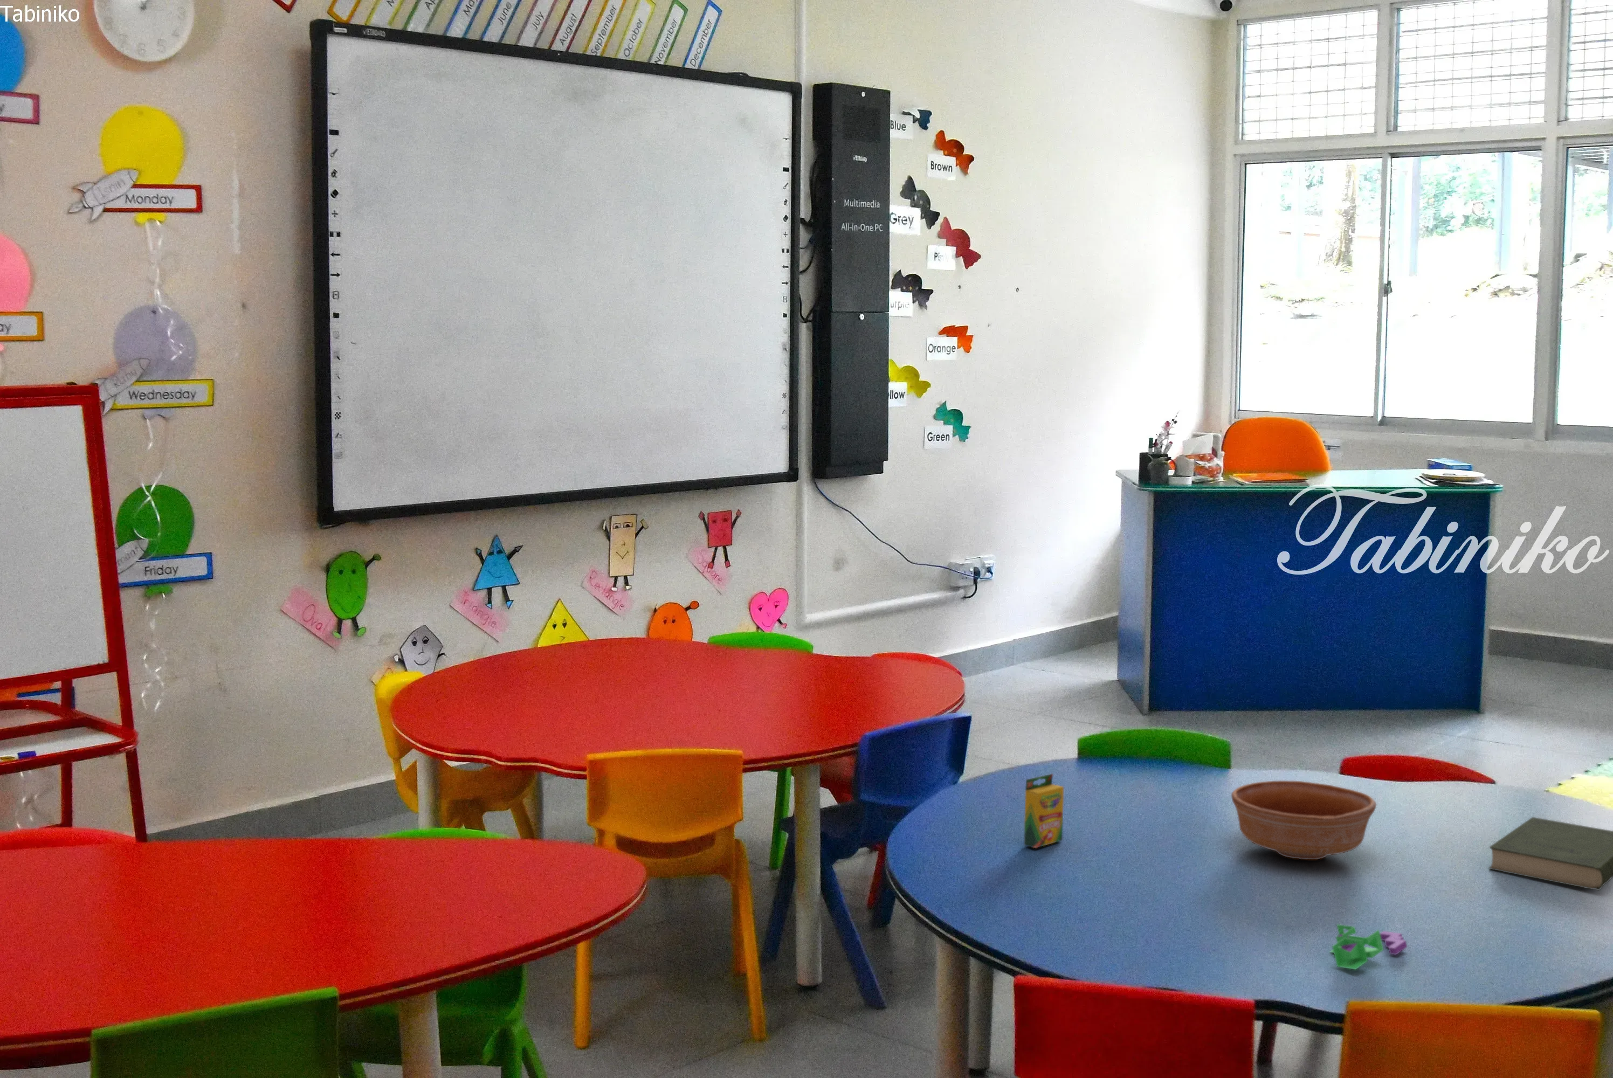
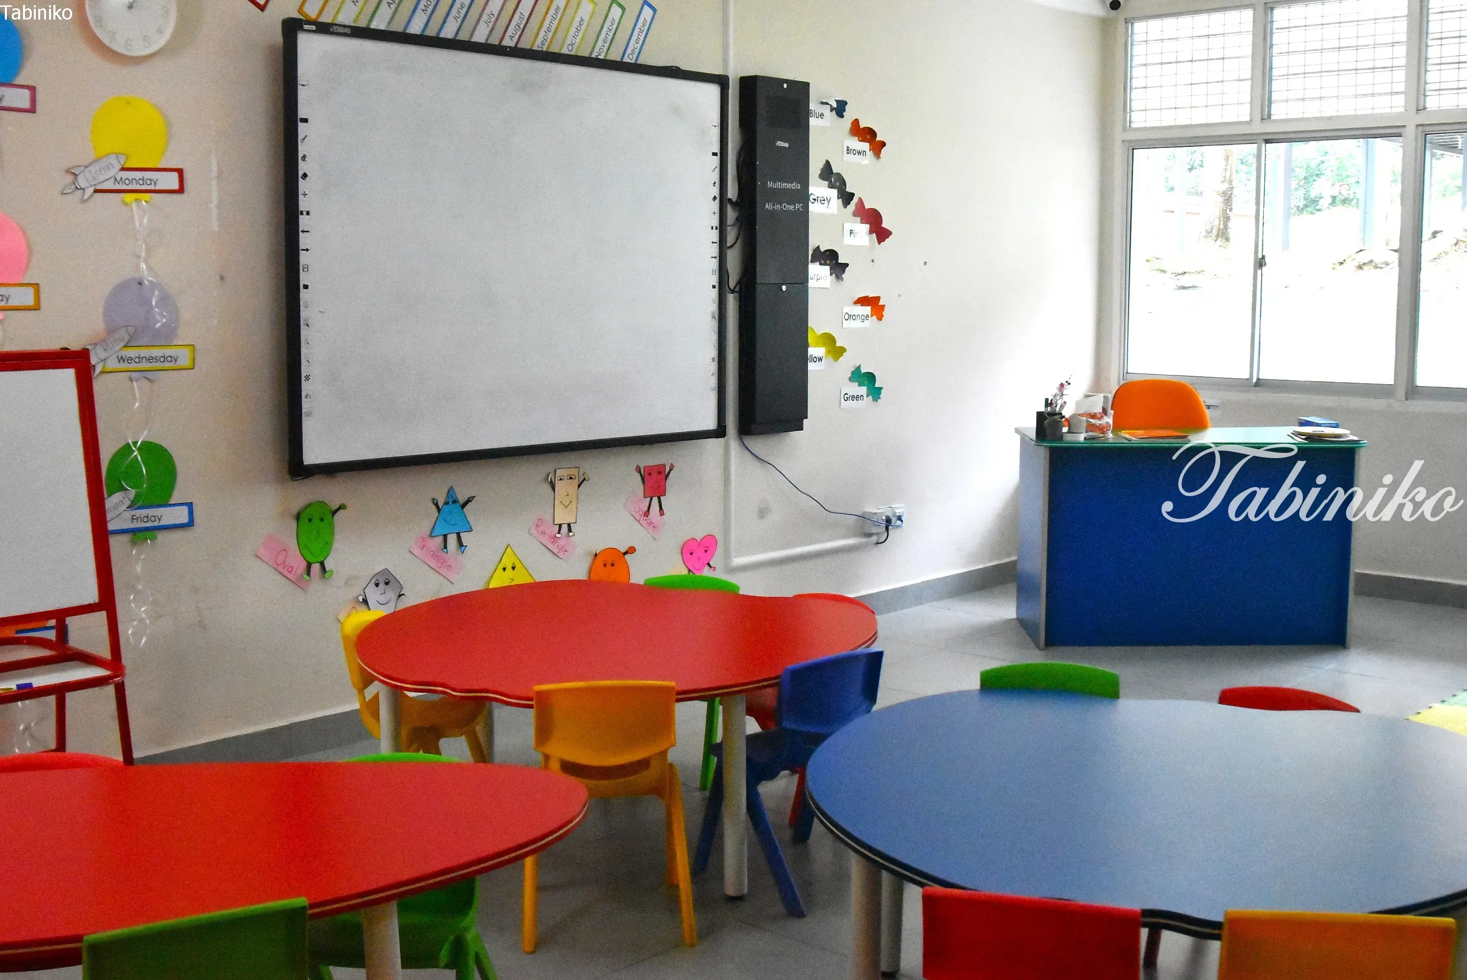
- bowl [1230,780,1377,860]
- crayon box [1024,772,1065,849]
- book [1488,817,1613,892]
- puzzle [1329,924,1407,970]
